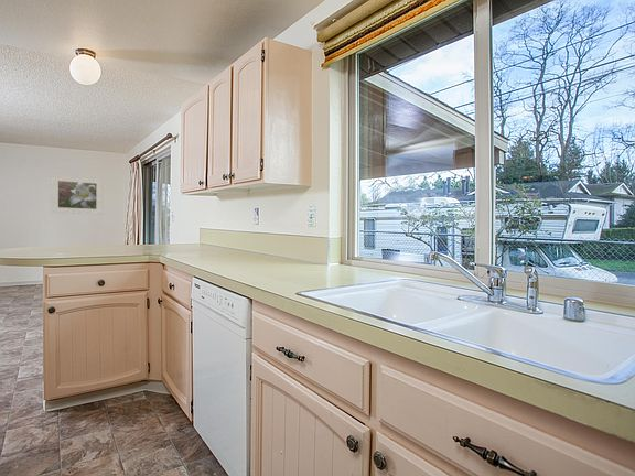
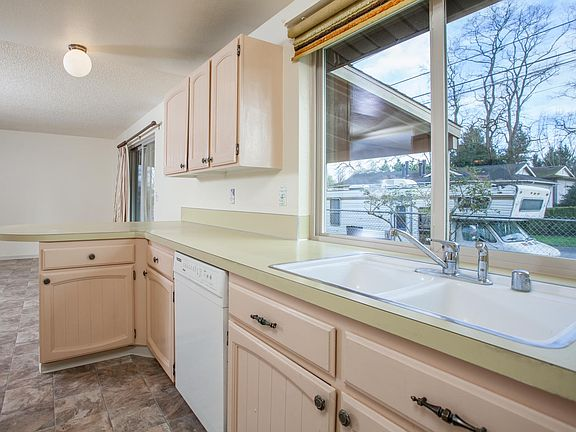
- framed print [50,173,104,216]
